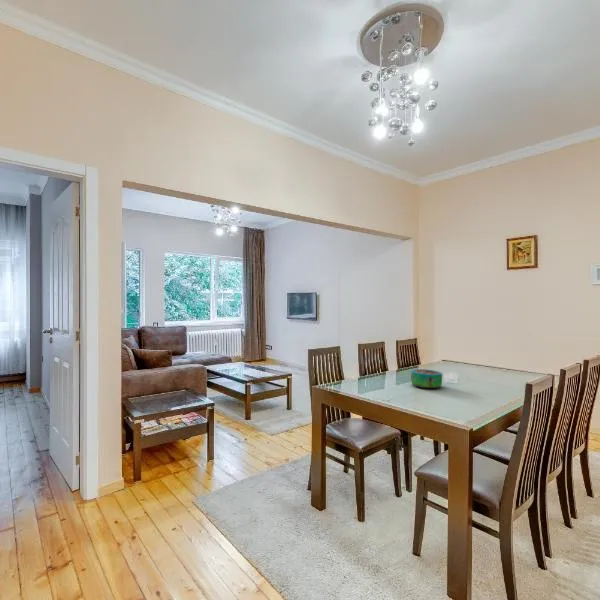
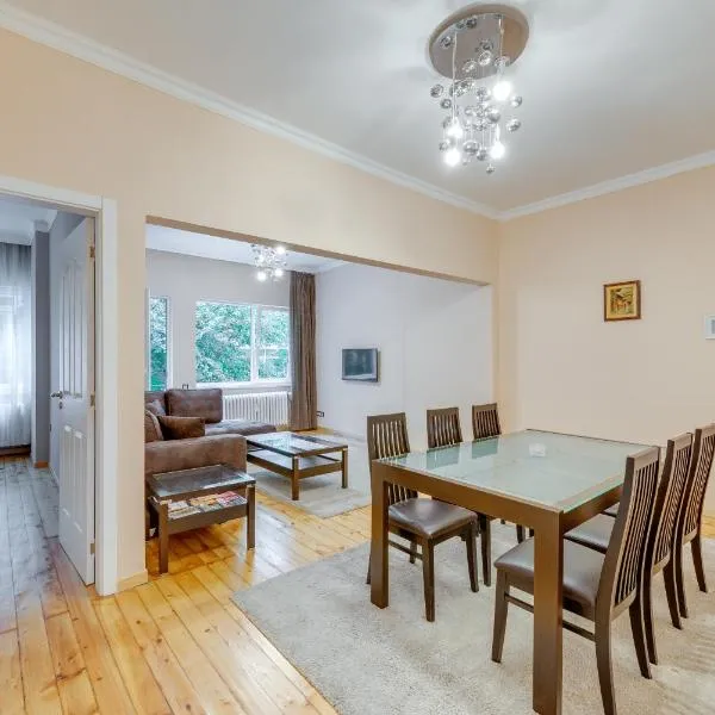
- decorative bowl [410,368,443,389]
